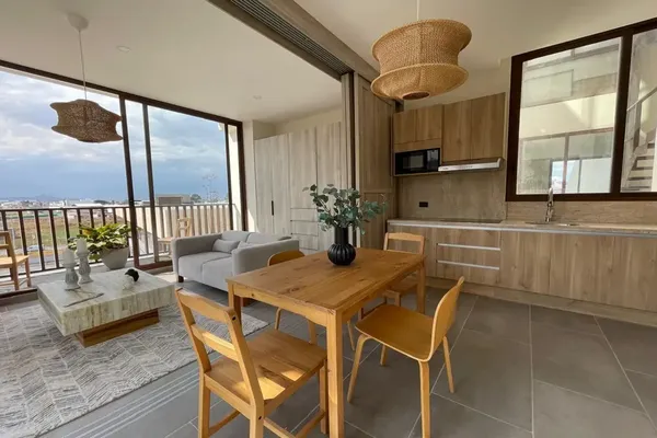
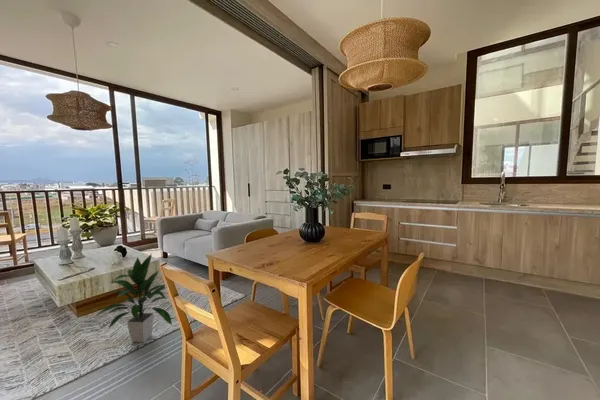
+ indoor plant [94,253,173,343]
